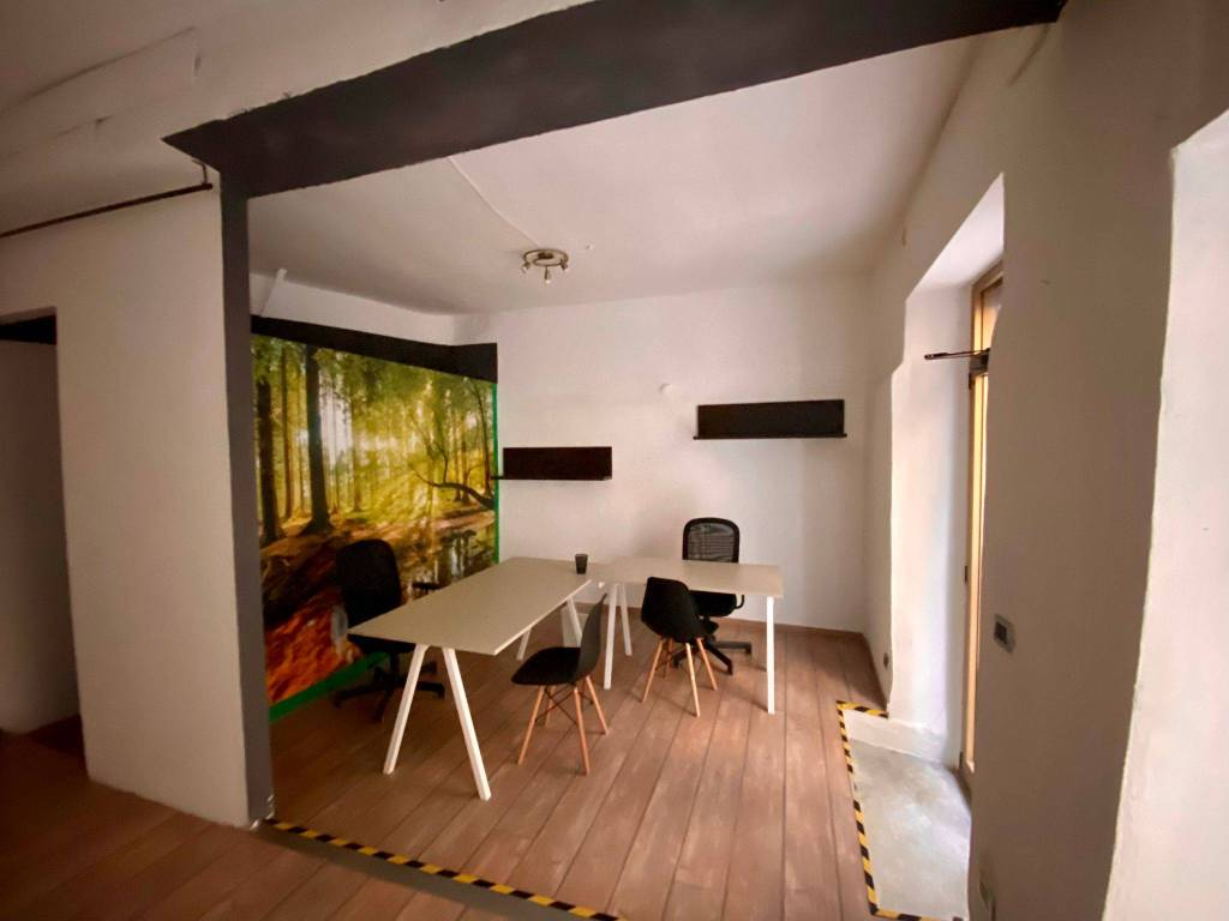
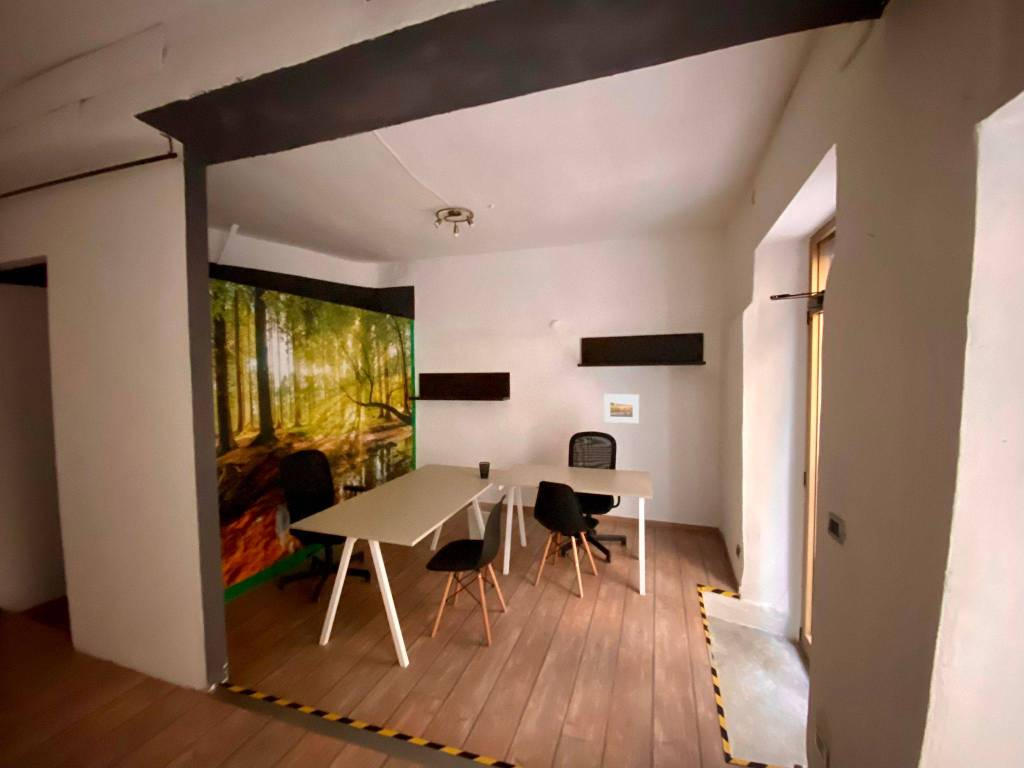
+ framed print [603,393,640,424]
